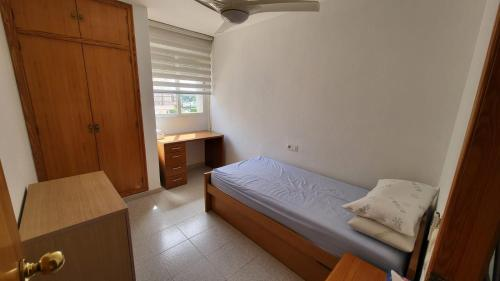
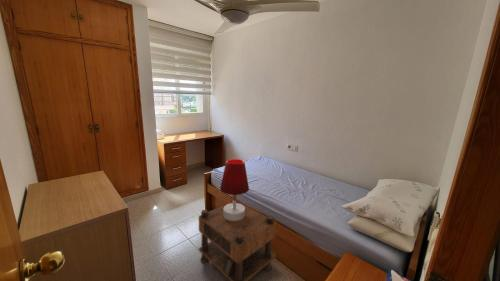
+ nightstand [197,197,278,281]
+ table lamp [219,158,250,221]
